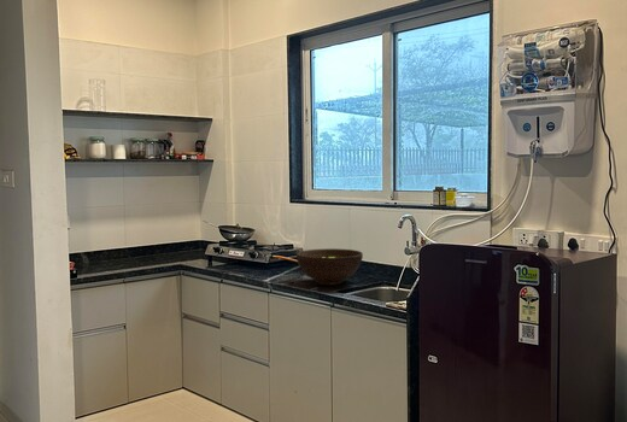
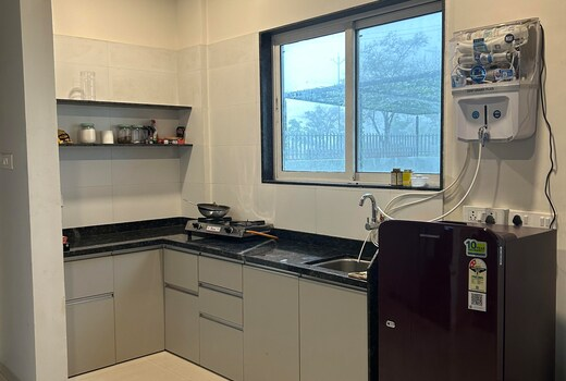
- fruit bowl [295,247,364,287]
